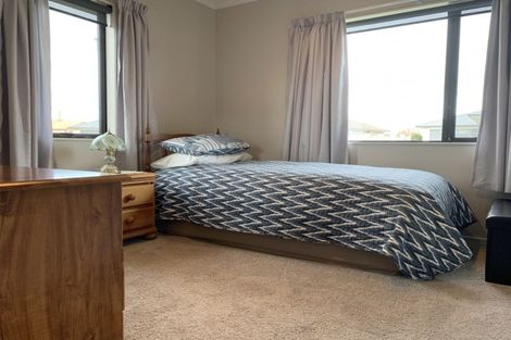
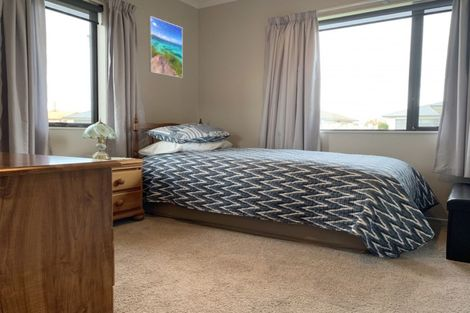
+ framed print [148,15,184,79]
